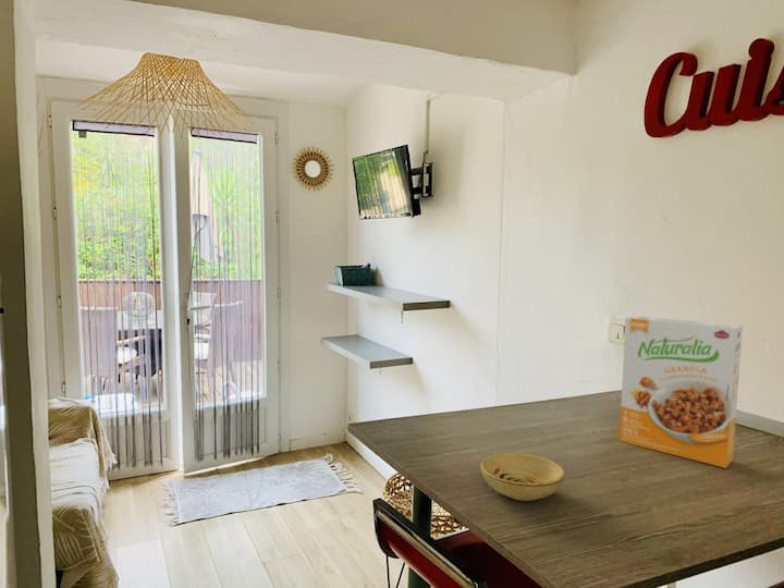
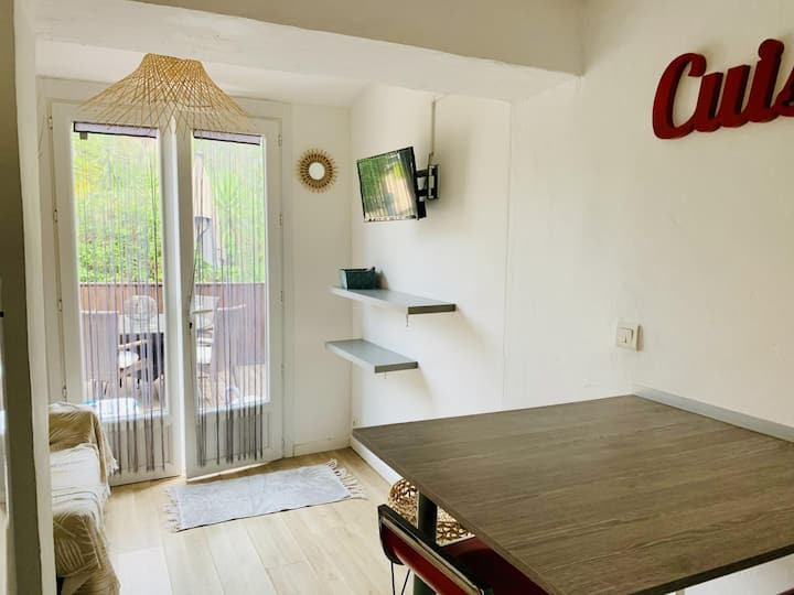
- bowl [479,452,566,502]
- cereal box [618,315,744,469]
